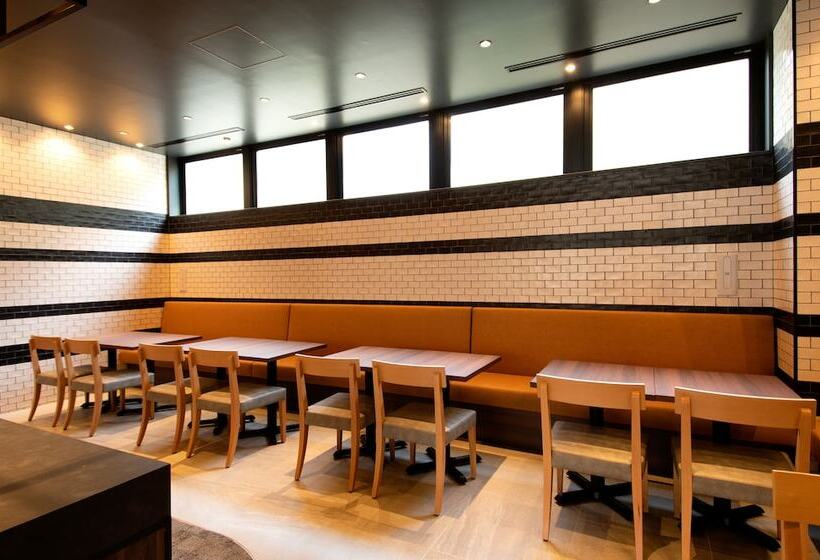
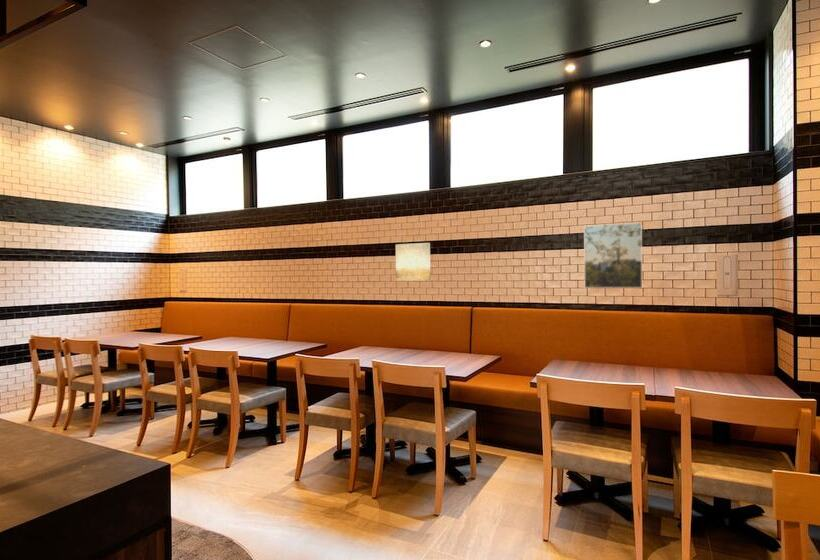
+ wall art [395,242,431,282]
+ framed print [583,222,643,289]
